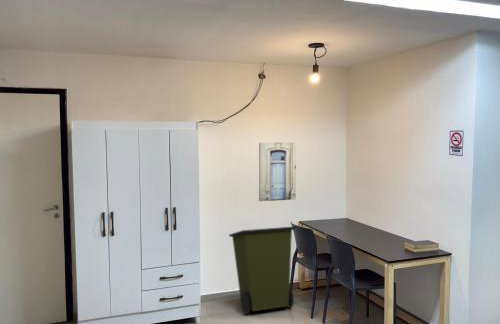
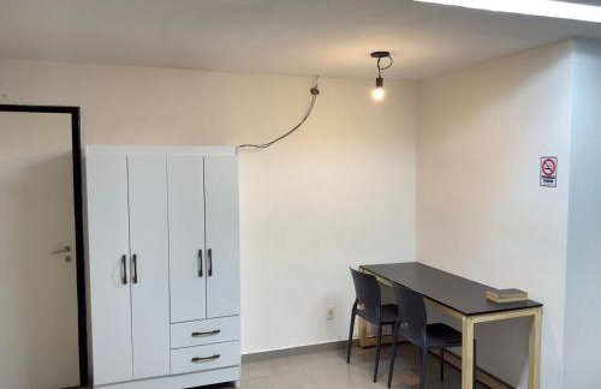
- trash can [228,225,297,315]
- wall art [258,142,297,202]
